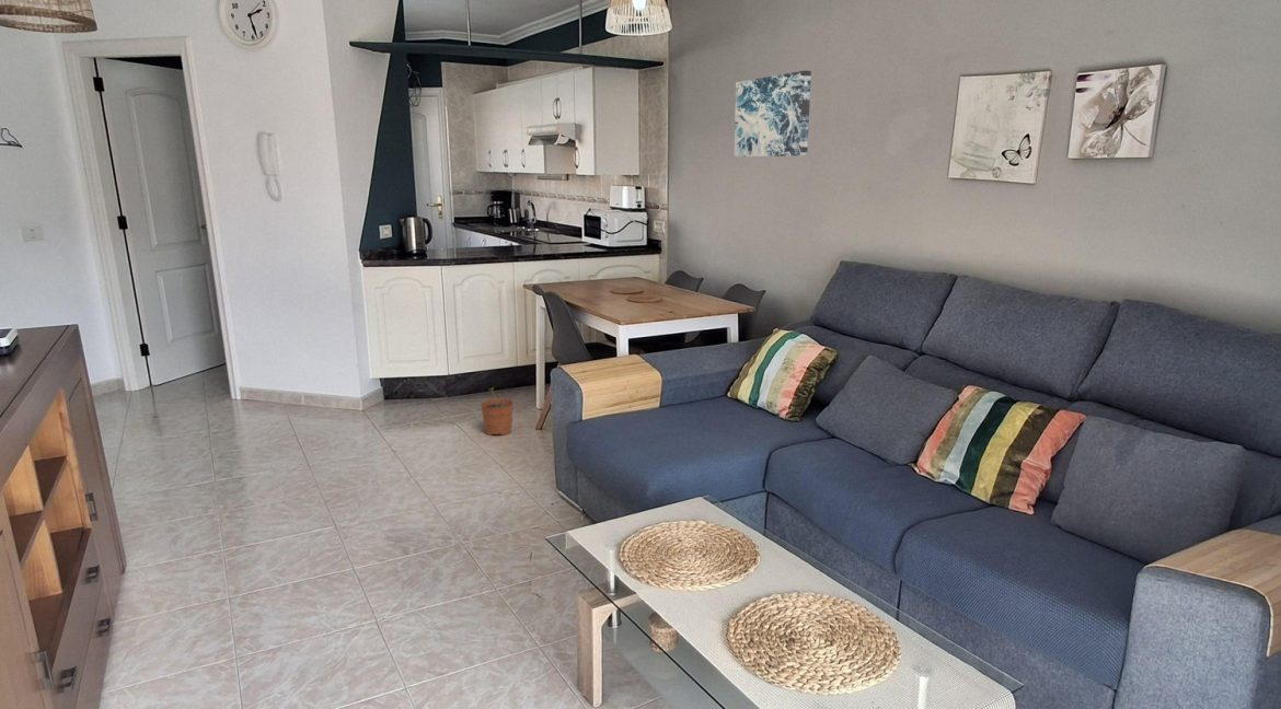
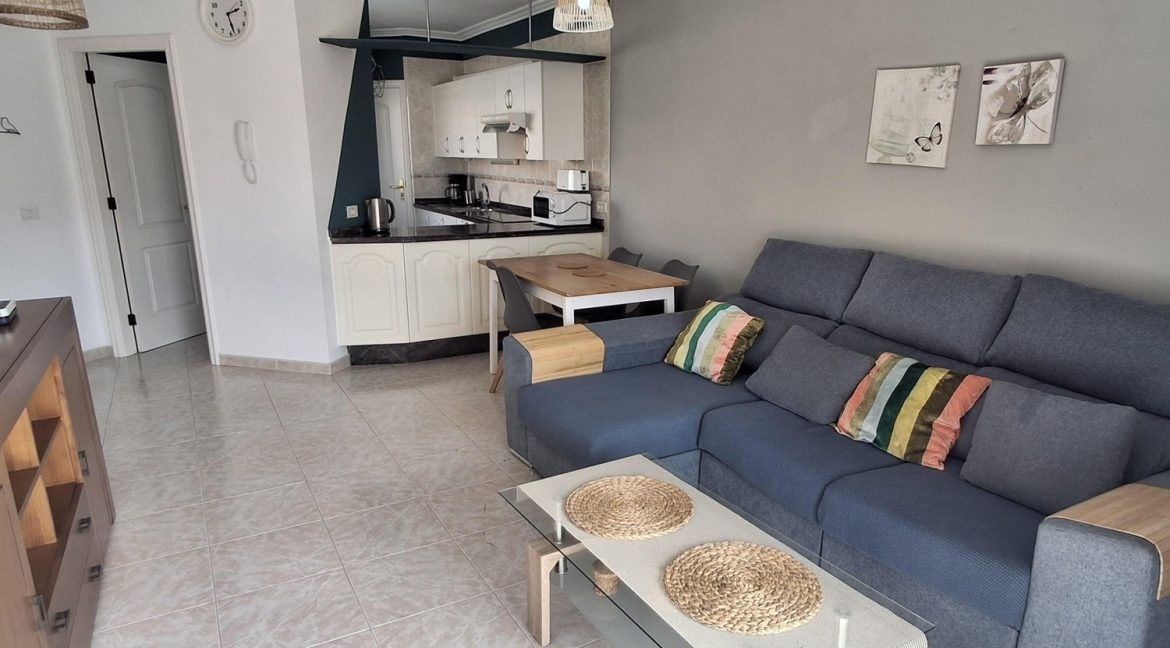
- wall art [732,69,812,158]
- plant pot [480,386,515,437]
